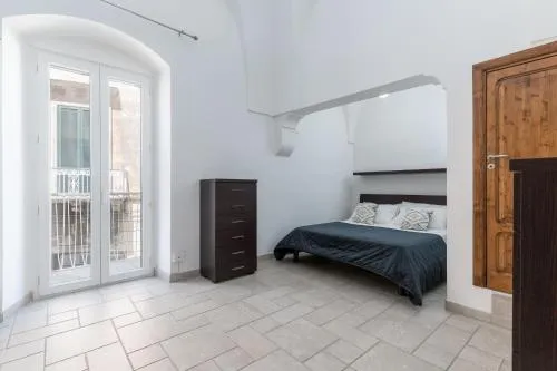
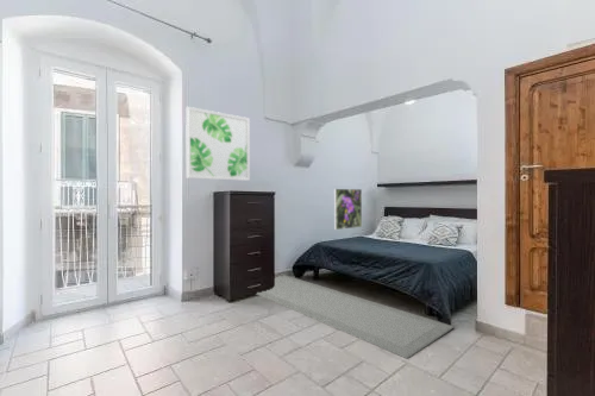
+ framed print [333,188,363,231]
+ wall art [184,106,251,182]
+ rug [256,274,455,359]
